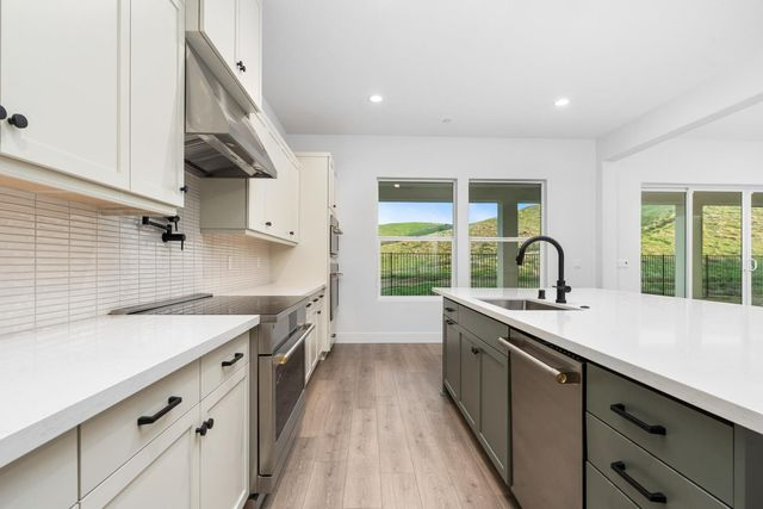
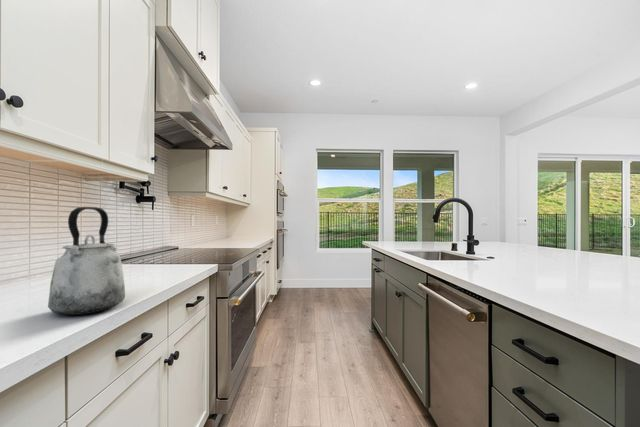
+ kettle [47,206,126,316]
